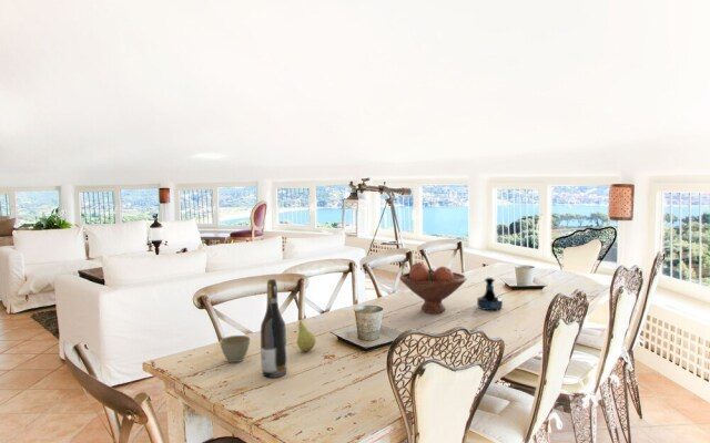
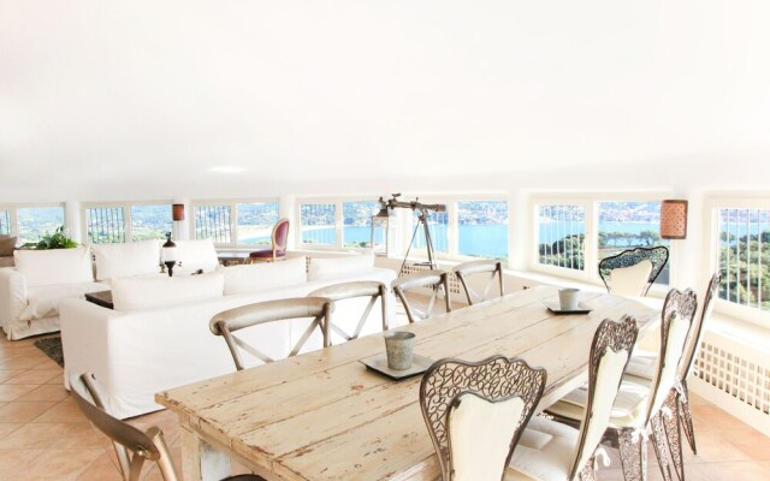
- fruit [296,316,317,352]
- wine bottle [260,278,288,379]
- flower pot [219,334,251,363]
- fruit bowl [398,261,468,315]
- tequila bottle [476,277,504,311]
